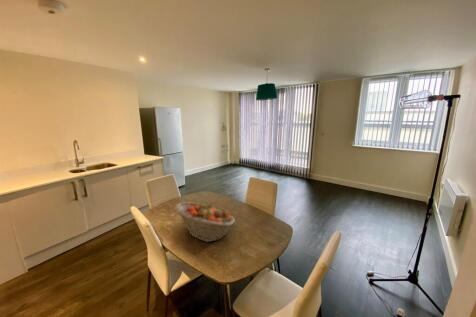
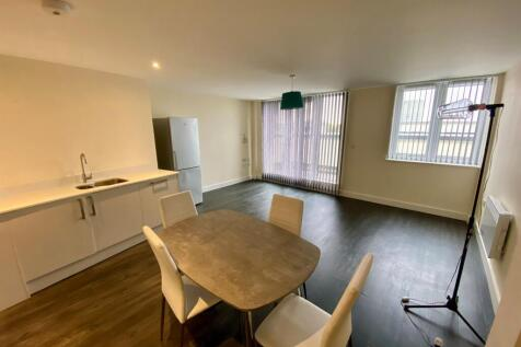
- fruit basket [174,201,236,243]
